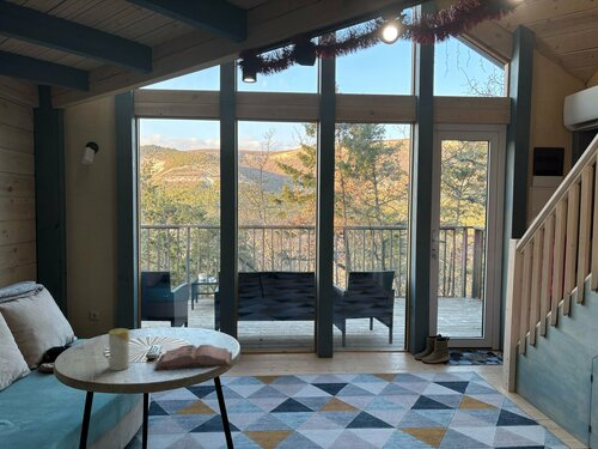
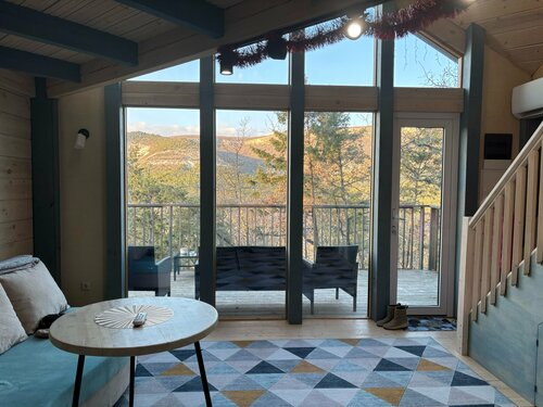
- candle [108,327,130,371]
- hardback book [154,344,233,371]
